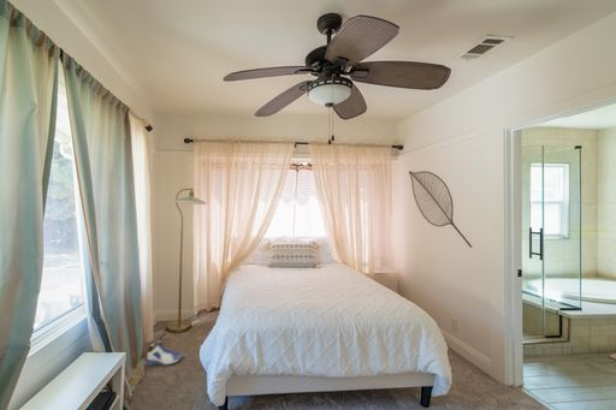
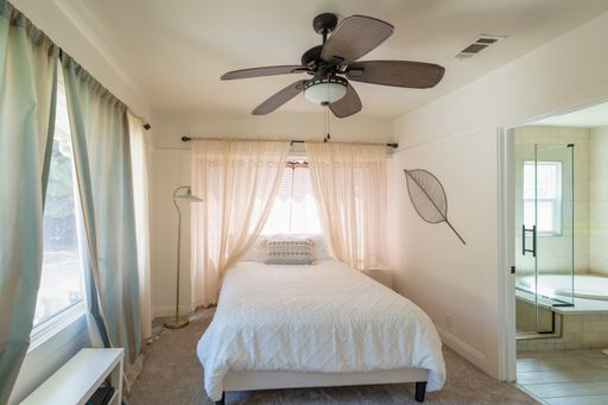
- sneaker [144,340,183,367]
